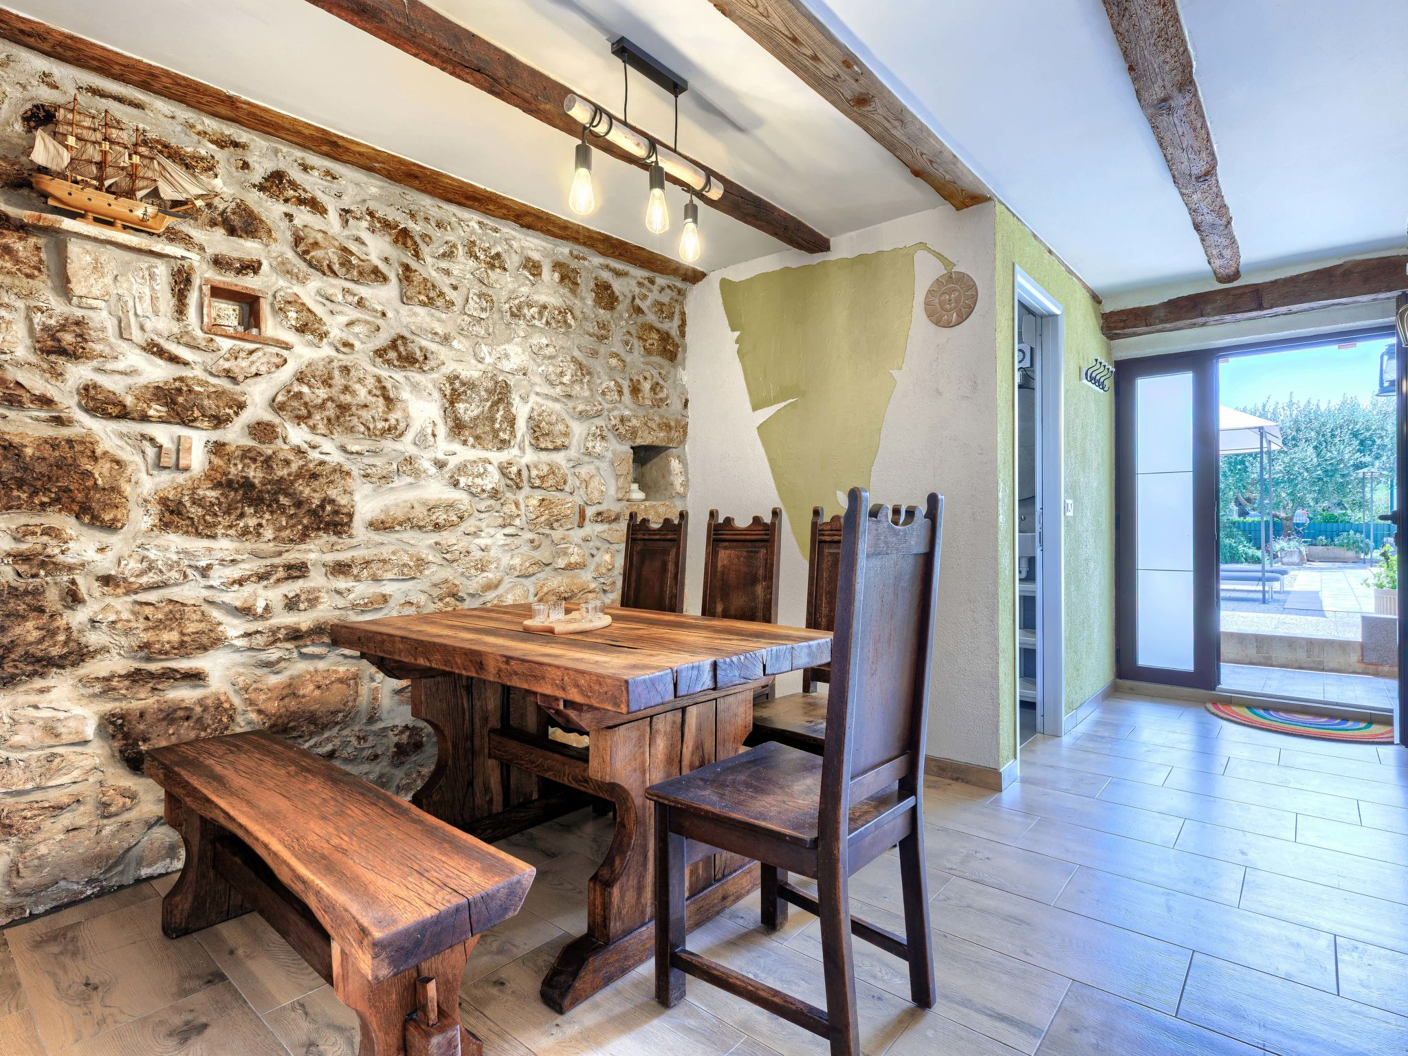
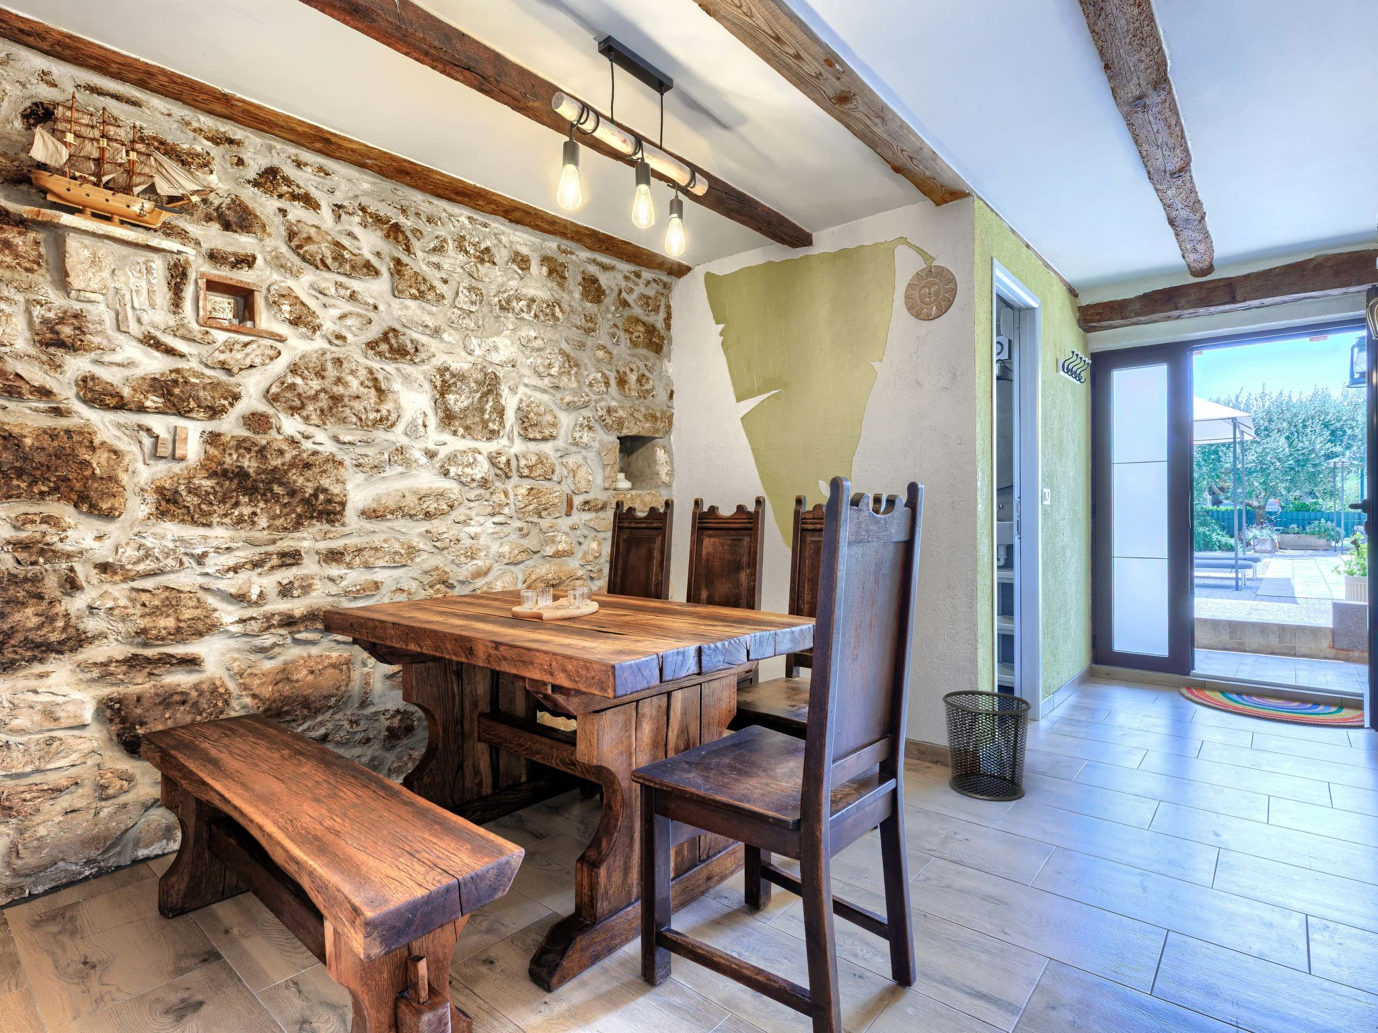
+ waste bin [942,690,1032,802]
